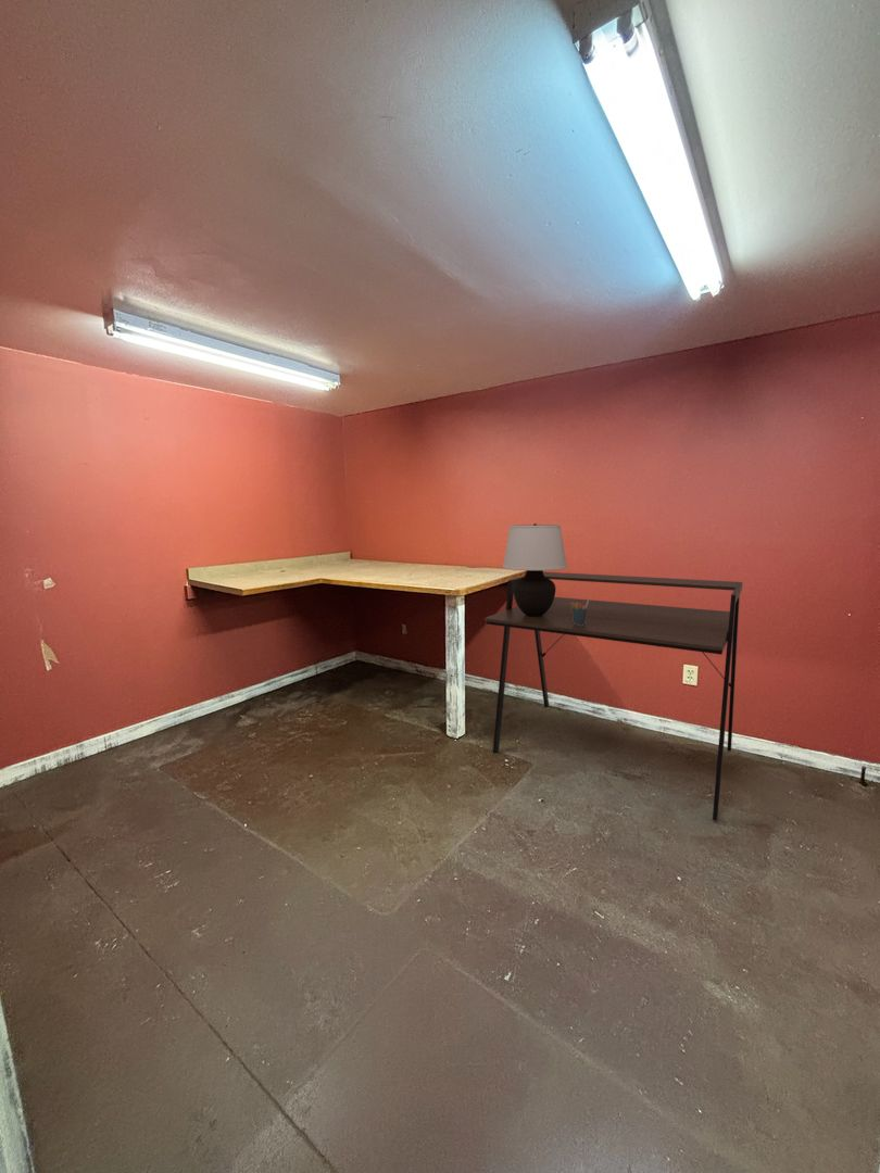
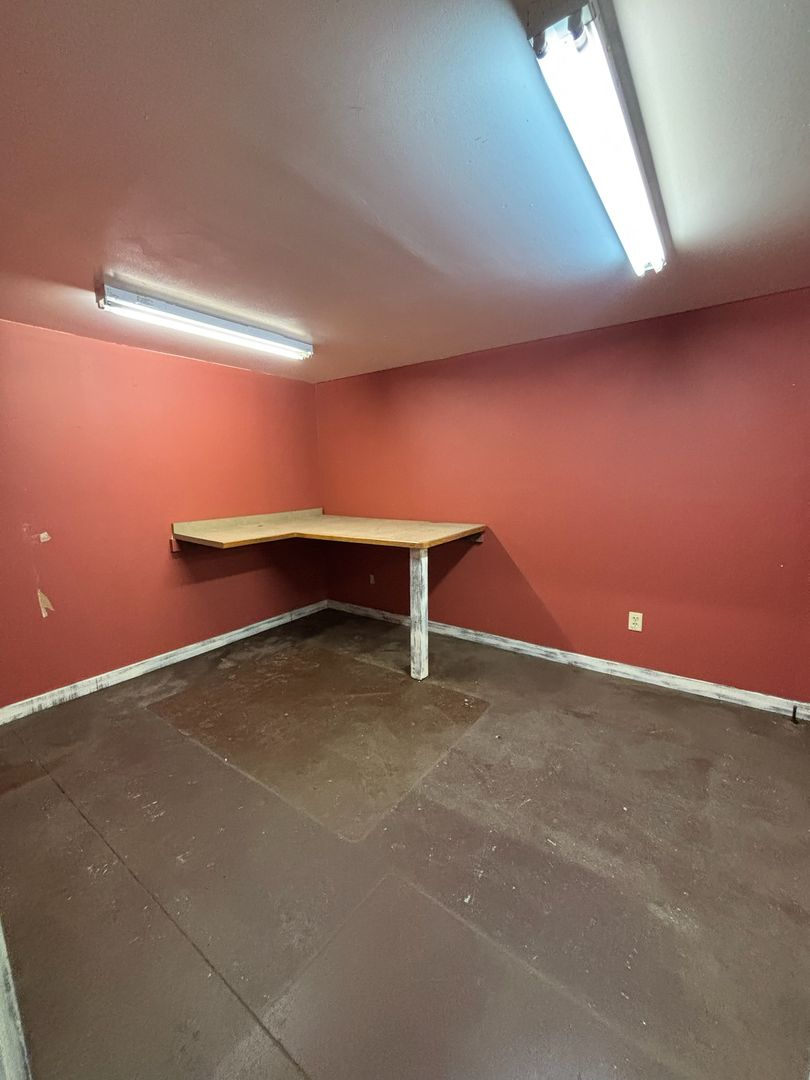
- pen holder [571,598,589,626]
- table lamp [502,522,568,617]
- desk [483,571,743,821]
